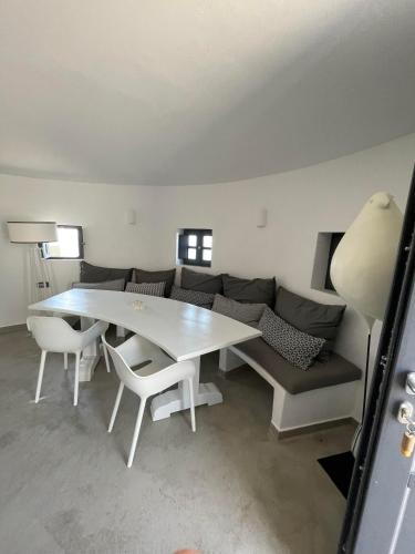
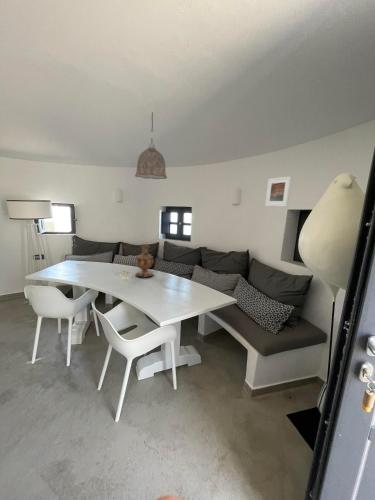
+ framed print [264,175,293,208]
+ vase [134,243,155,279]
+ pendant lamp [134,111,168,180]
